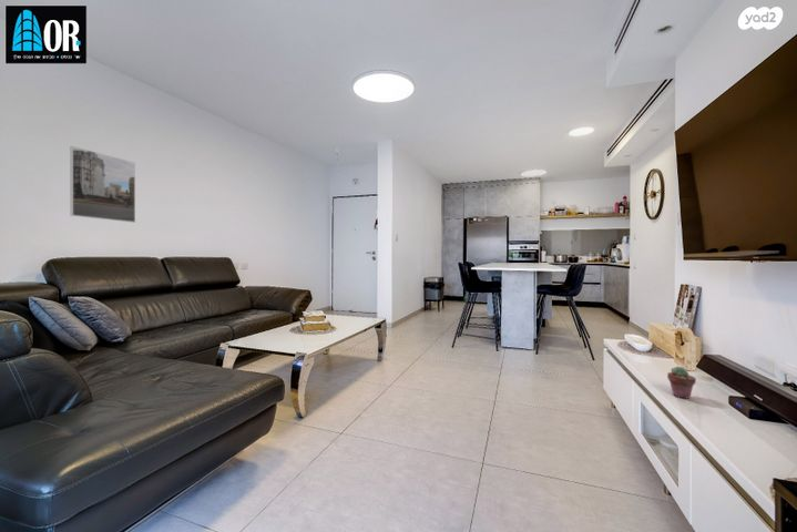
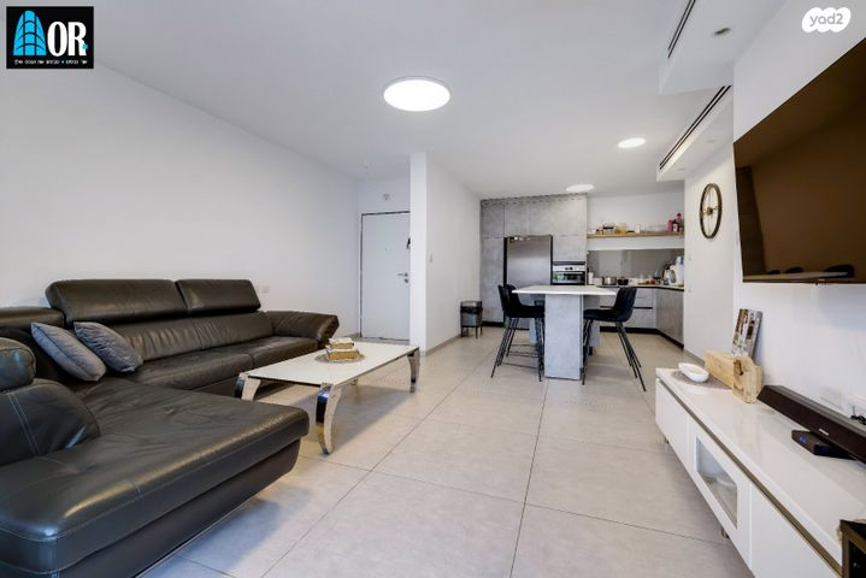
- potted succulent [666,365,697,399]
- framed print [69,145,136,224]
